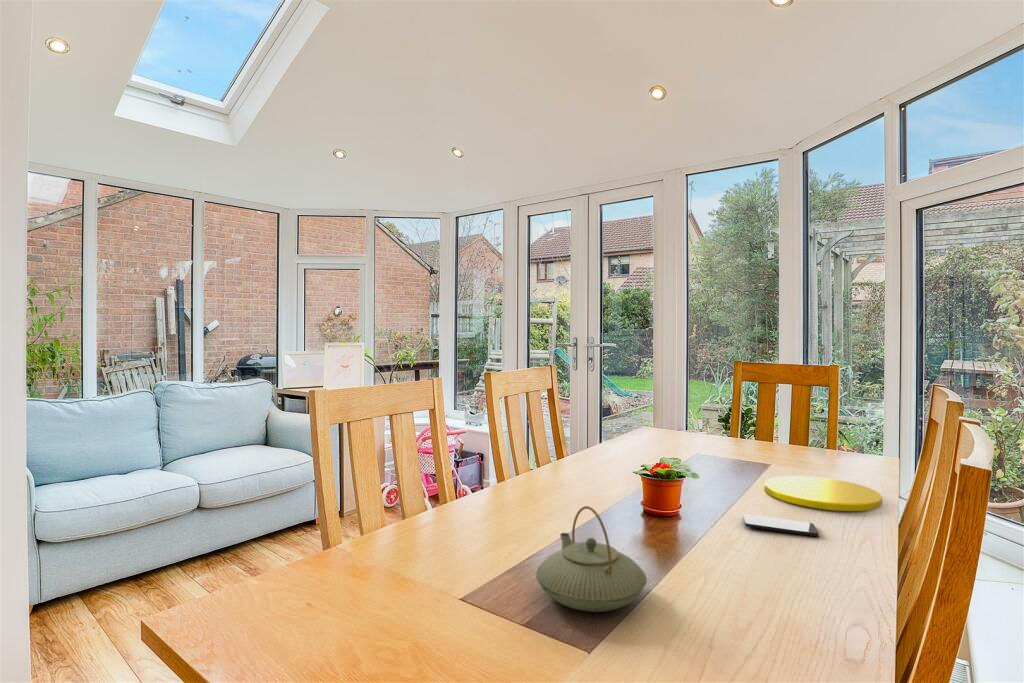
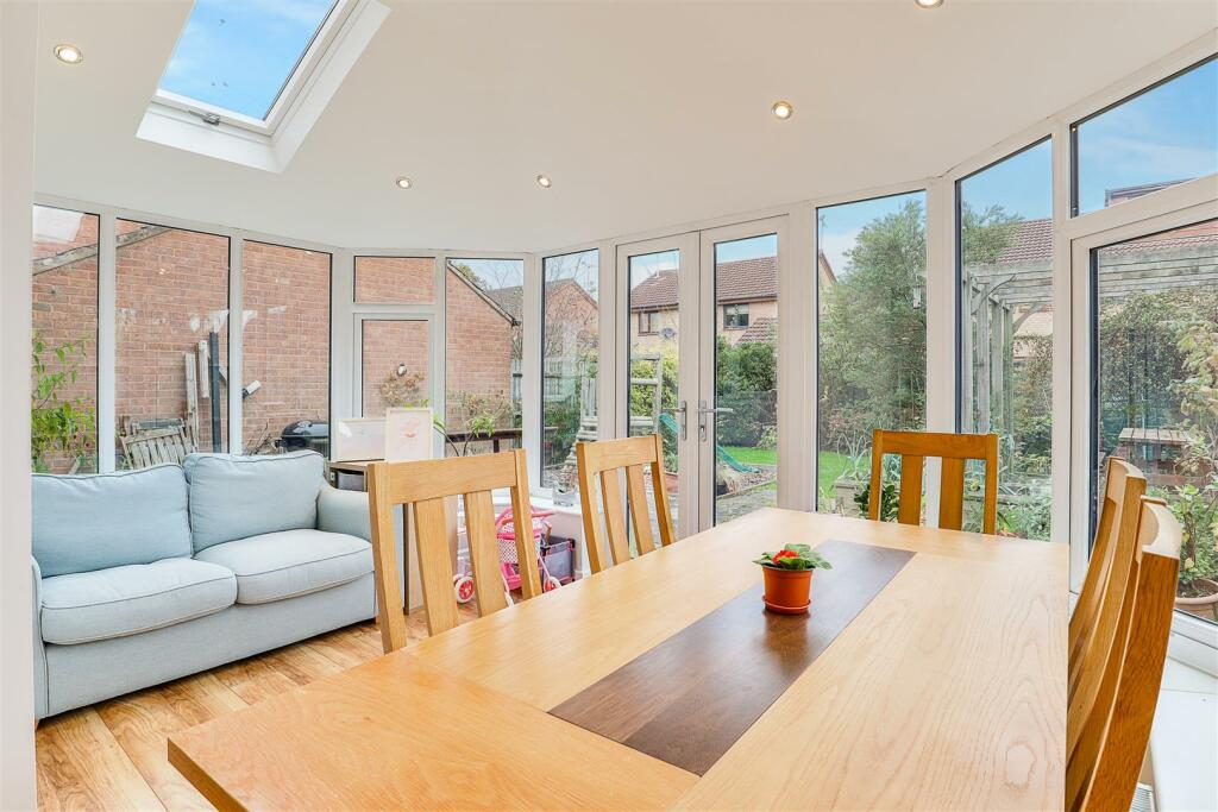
- teapot [535,505,648,613]
- plate [764,475,883,512]
- smartphone [742,513,820,537]
